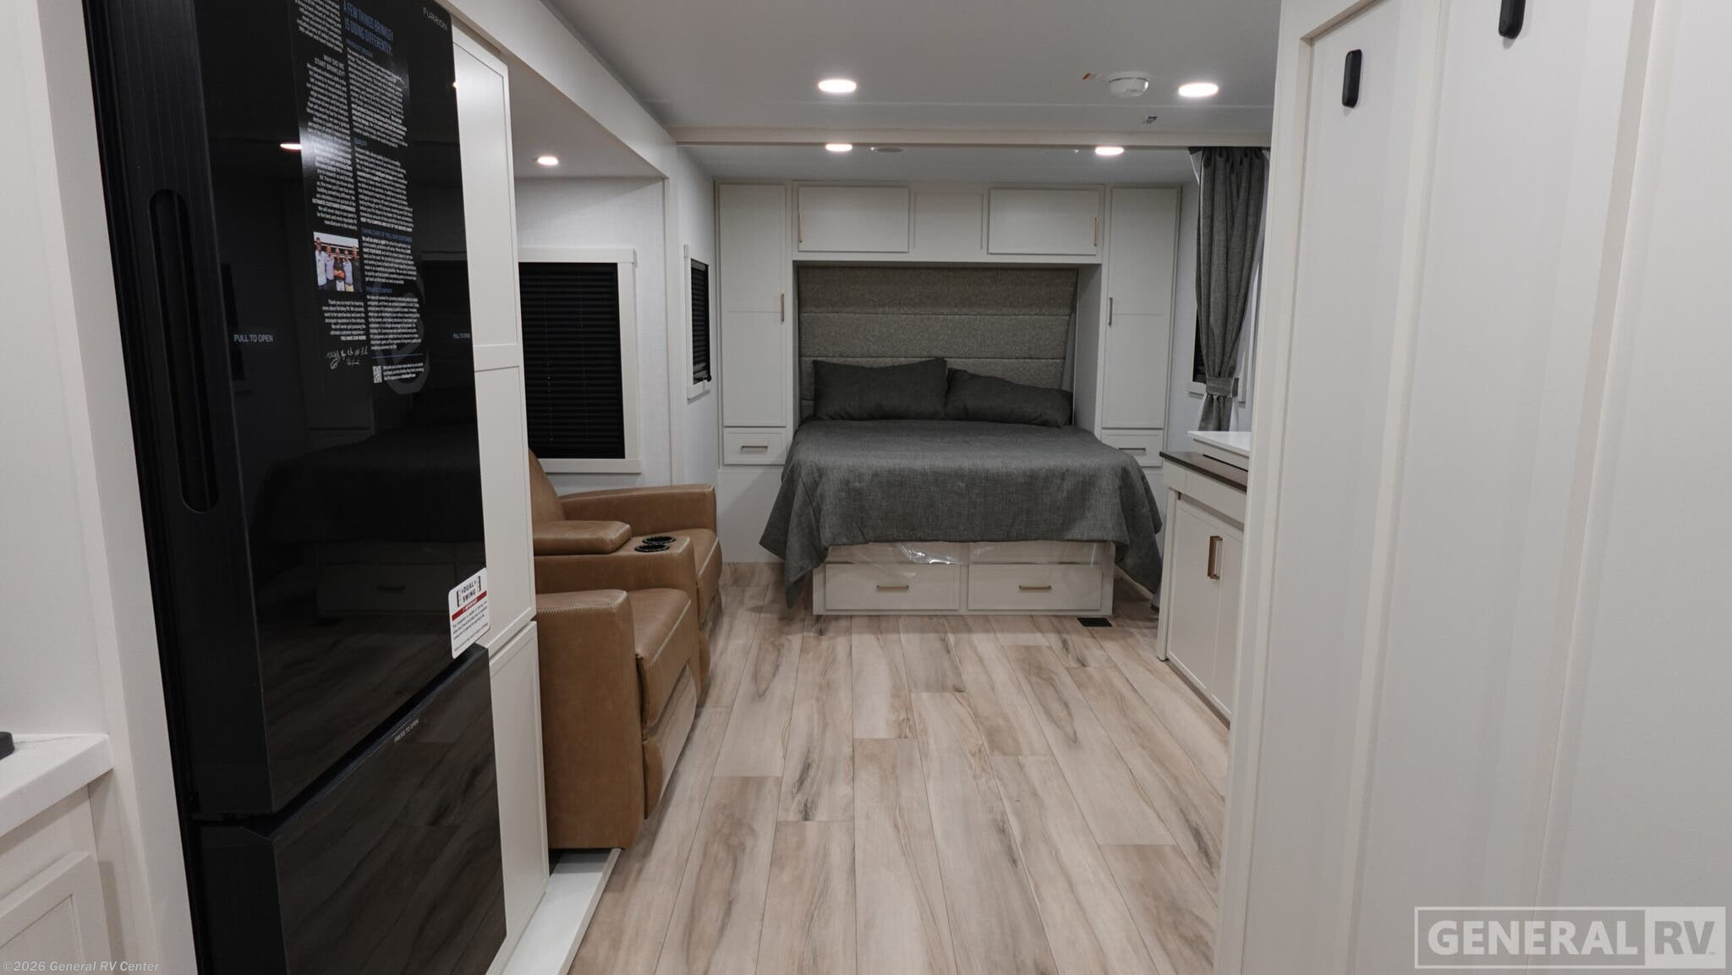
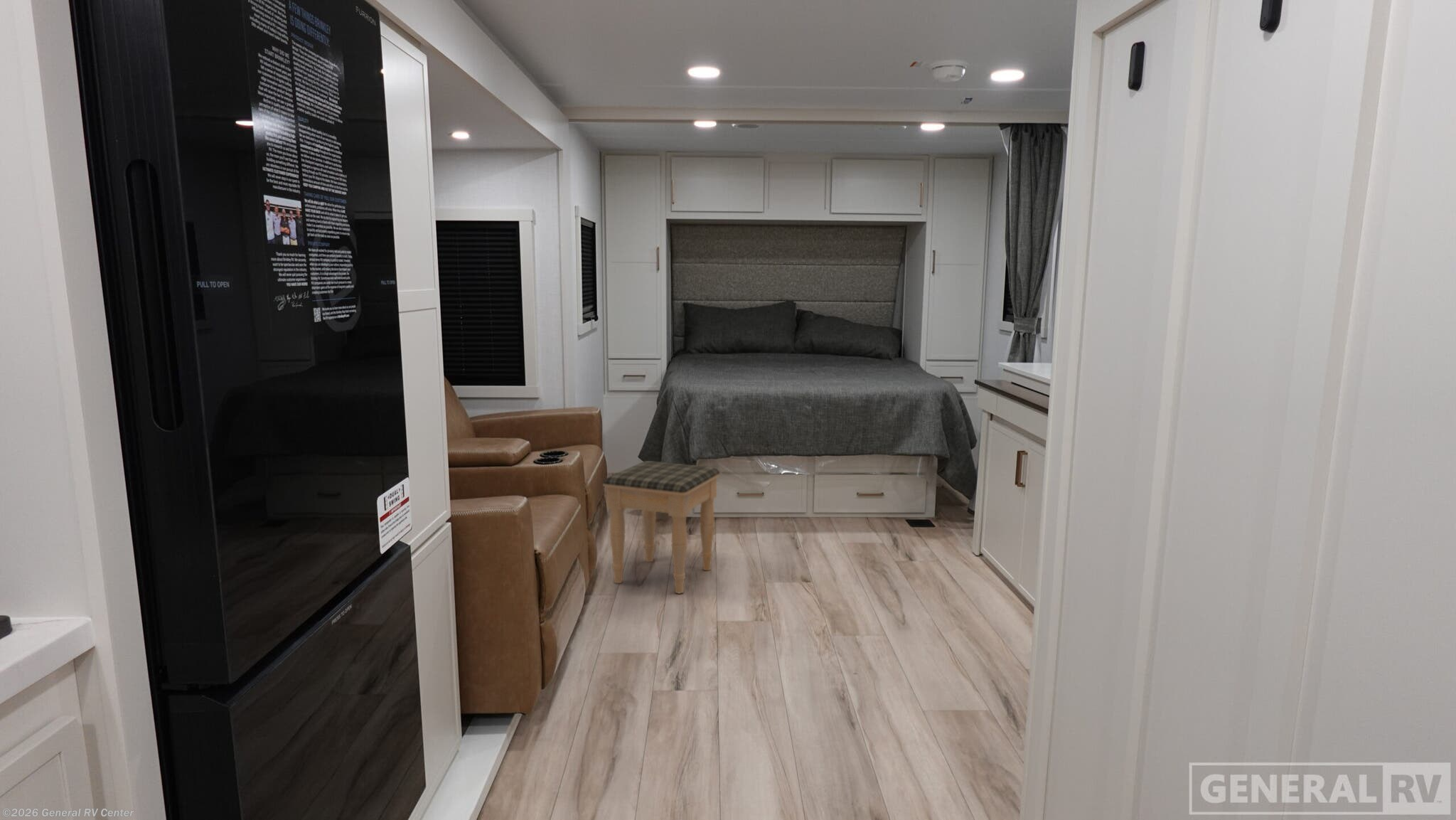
+ footstool [602,460,721,594]
